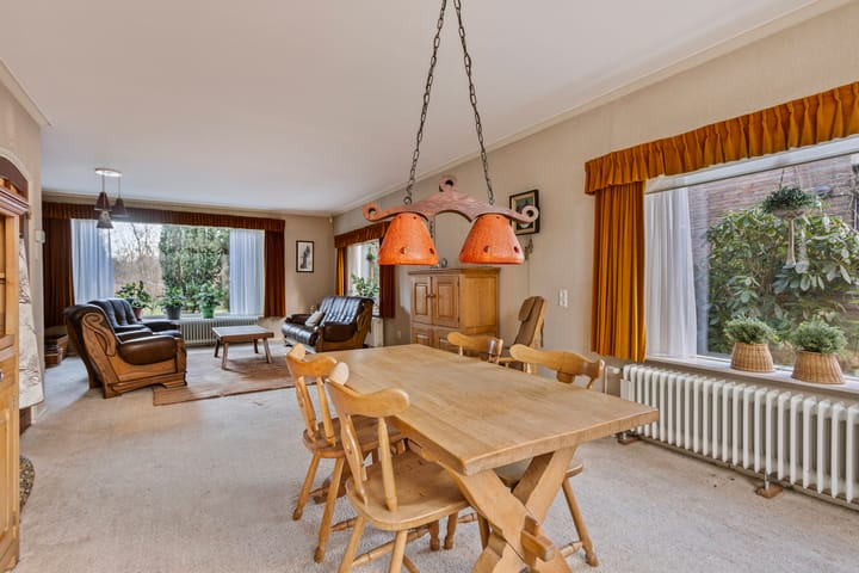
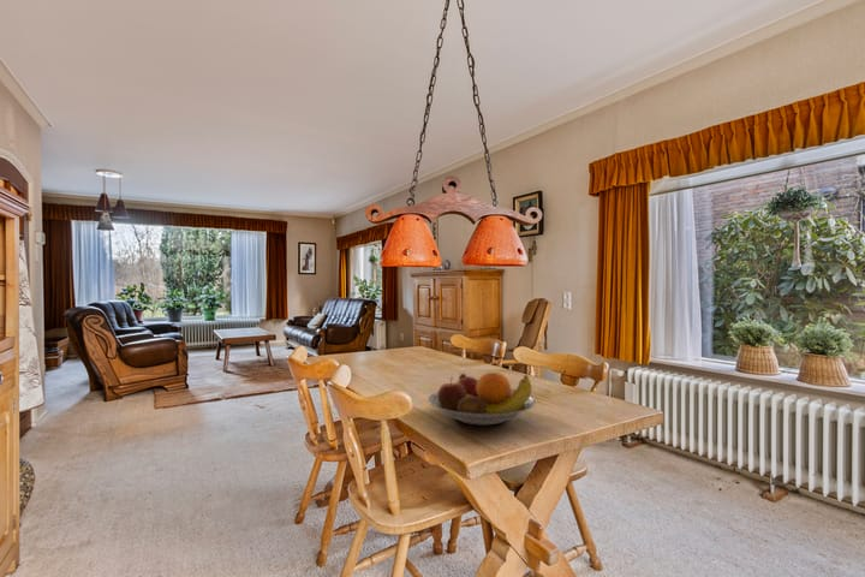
+ fruit bowl [426,371,537,427]
